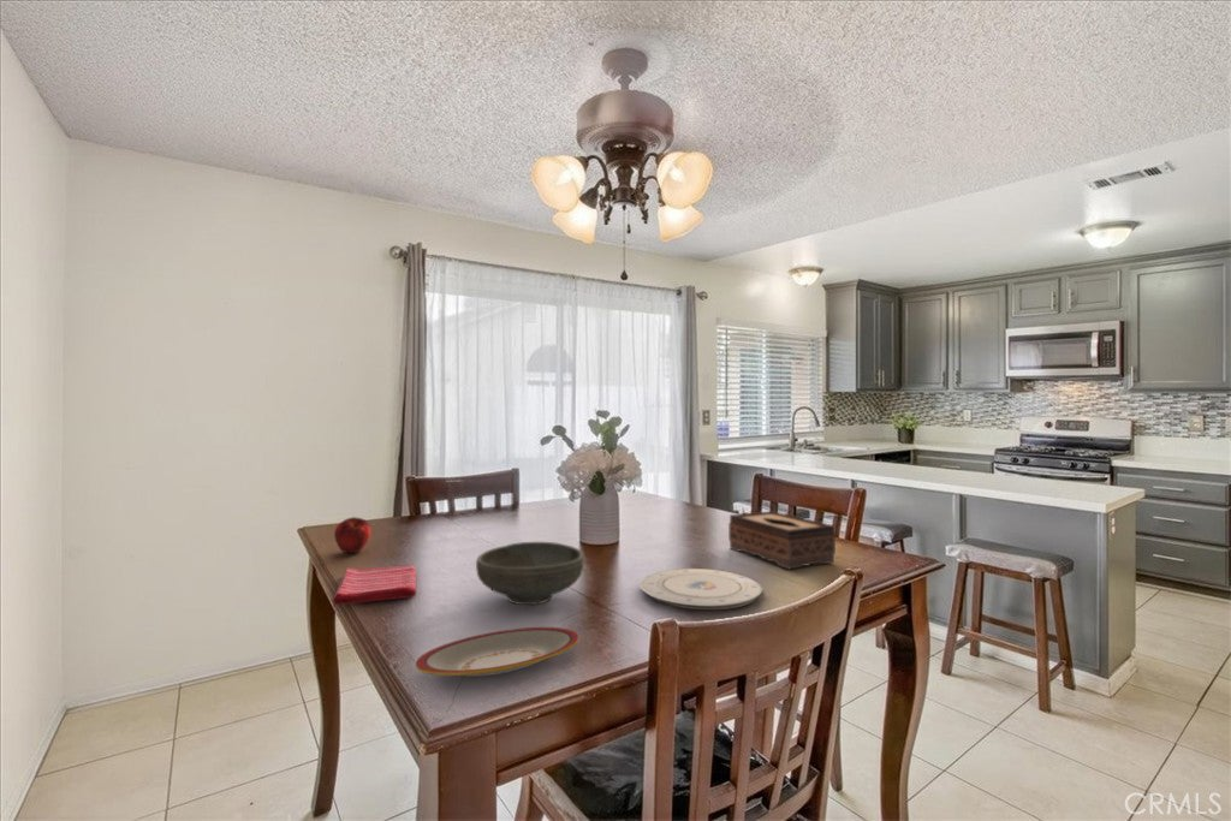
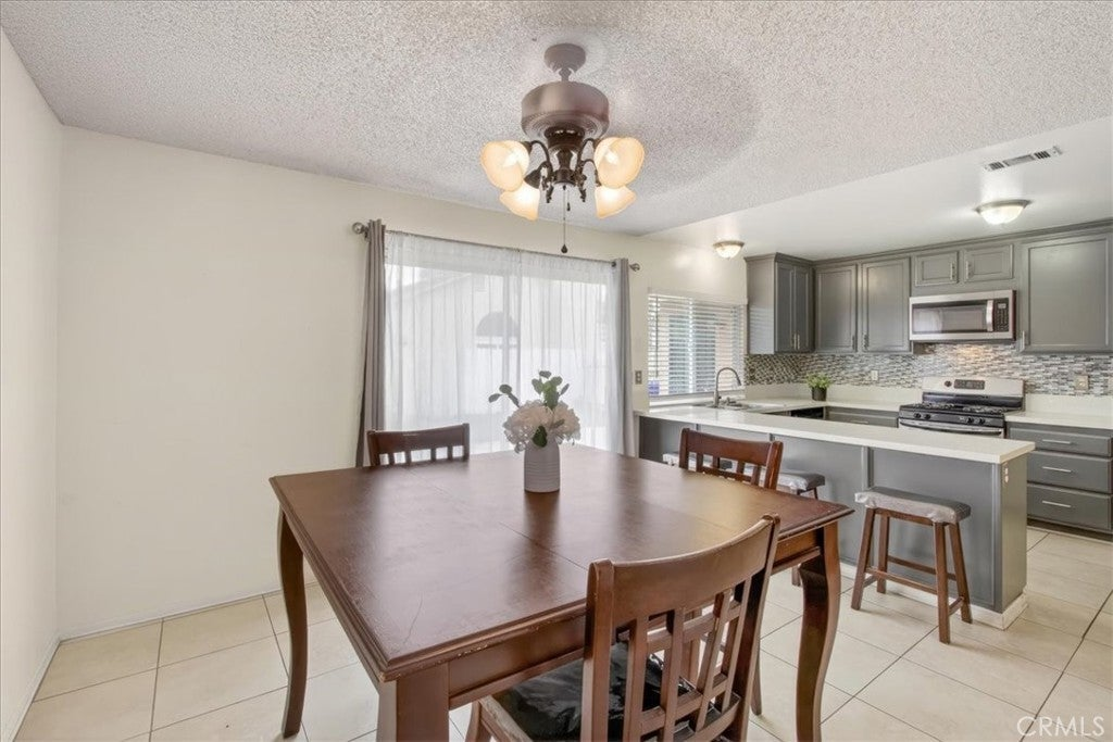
- plate [415,626,579,678]
- tissue box [727,510,837,570]
- plate [638,567,763,611]
- dish towel [332,564,417,606]
- apple [333,516,373,554]
- bowl [475,541,585,606]
